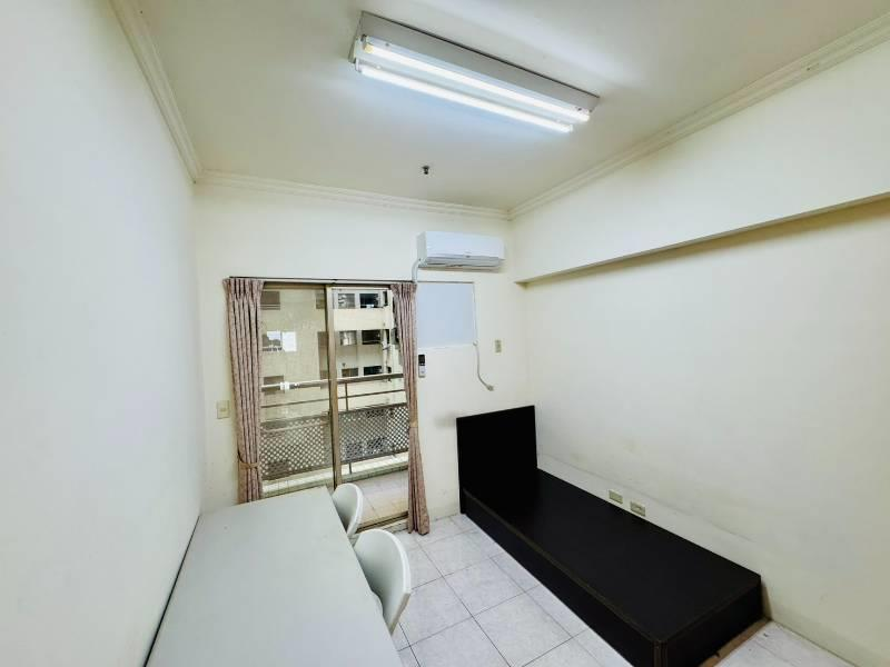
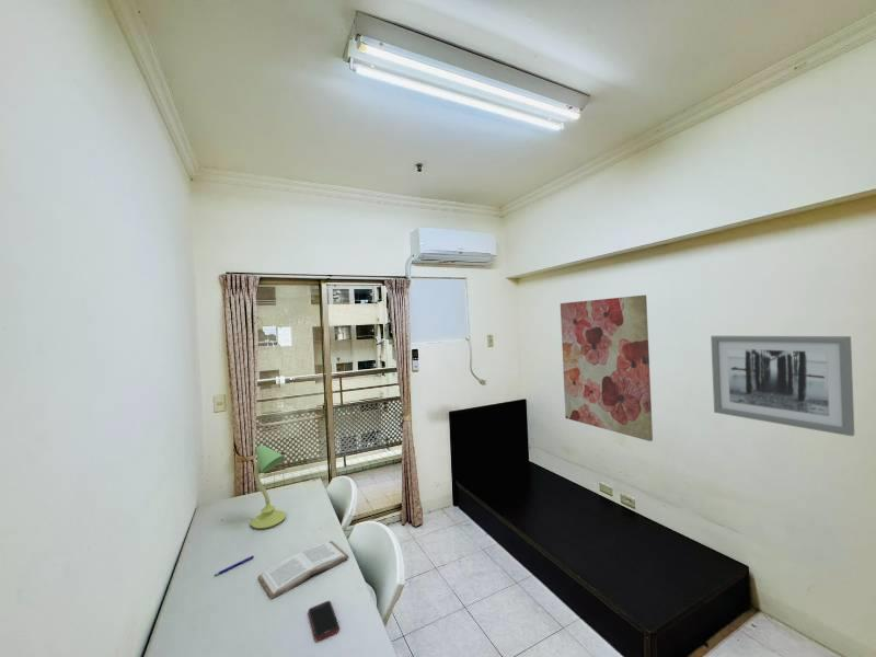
+ cell phone [308,600,341,642]
+ pen [214,555,255,577]
+ table lamp [250,443,287,530]
+ wall art [560,295,654,442]
+ wall art [710,335,855,437]
+ book [257,540,349,600]
